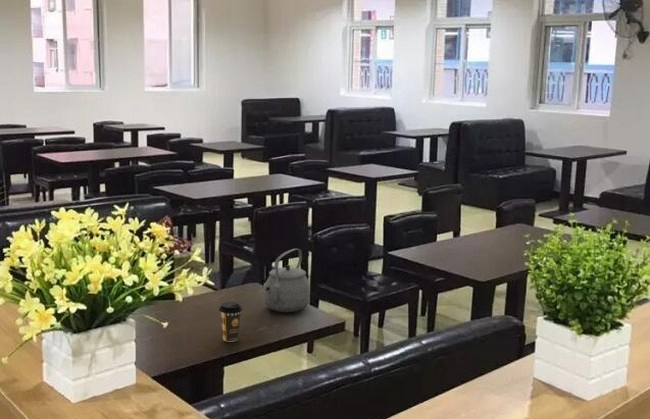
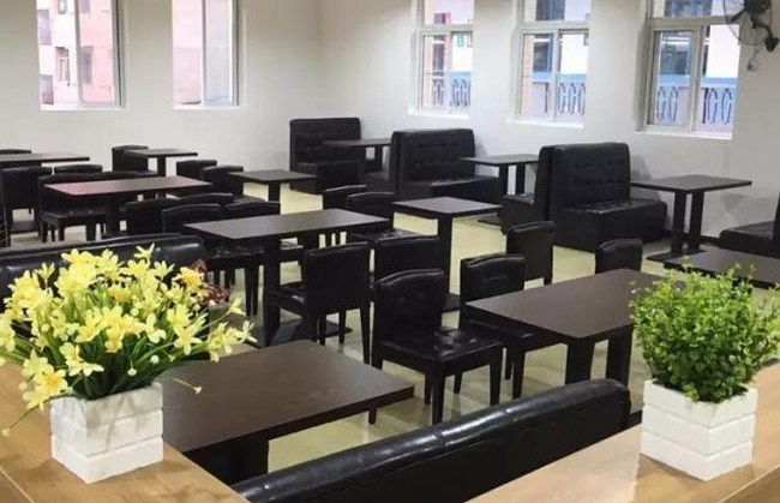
- coffee cup [218,301,243,343]
- tea kettle [263,248,311,313]
